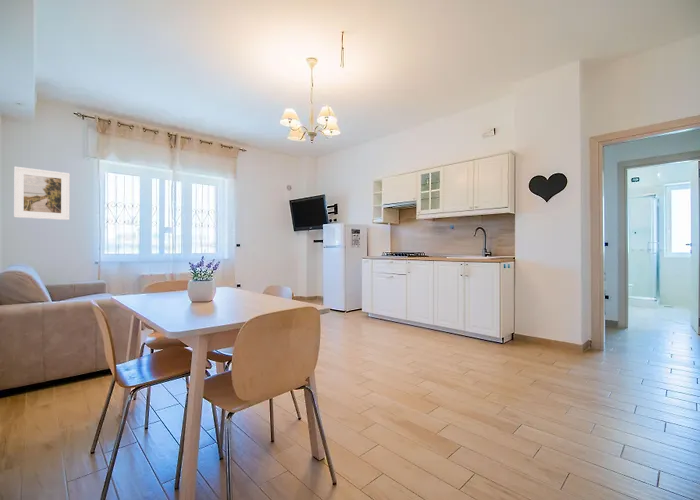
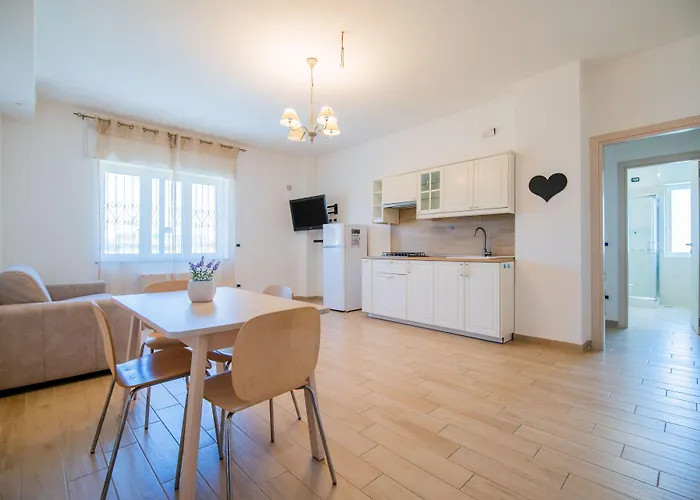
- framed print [13,166,71,221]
